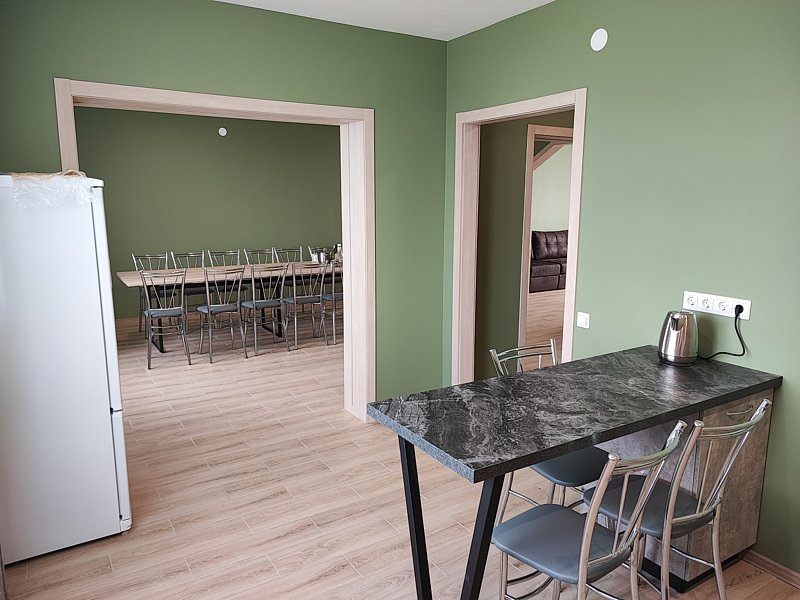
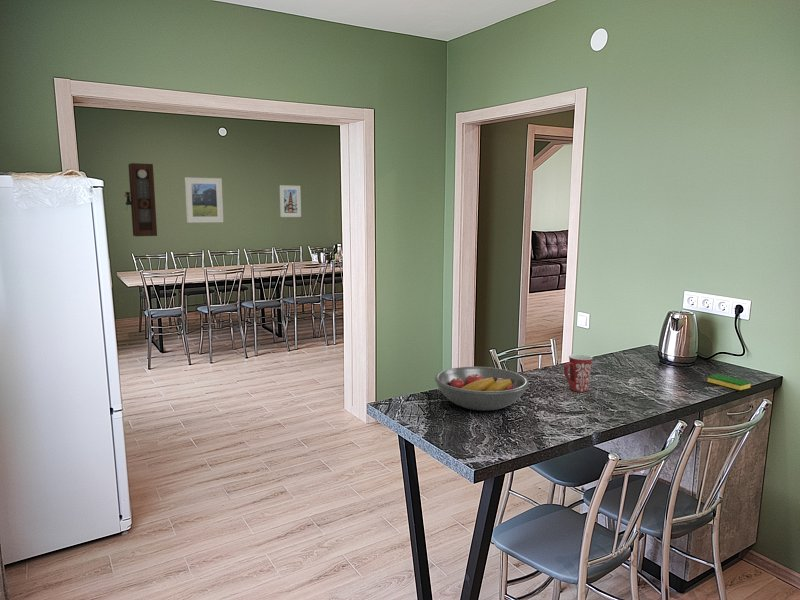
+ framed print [279,184,302,218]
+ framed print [184,176,224,224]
+ pendulum clock [124,162,158,237]
+ dish sponge [707,373,752,391]
+ mug [563,353,593,393]
+ fruit bowl [434,366,530,412]
